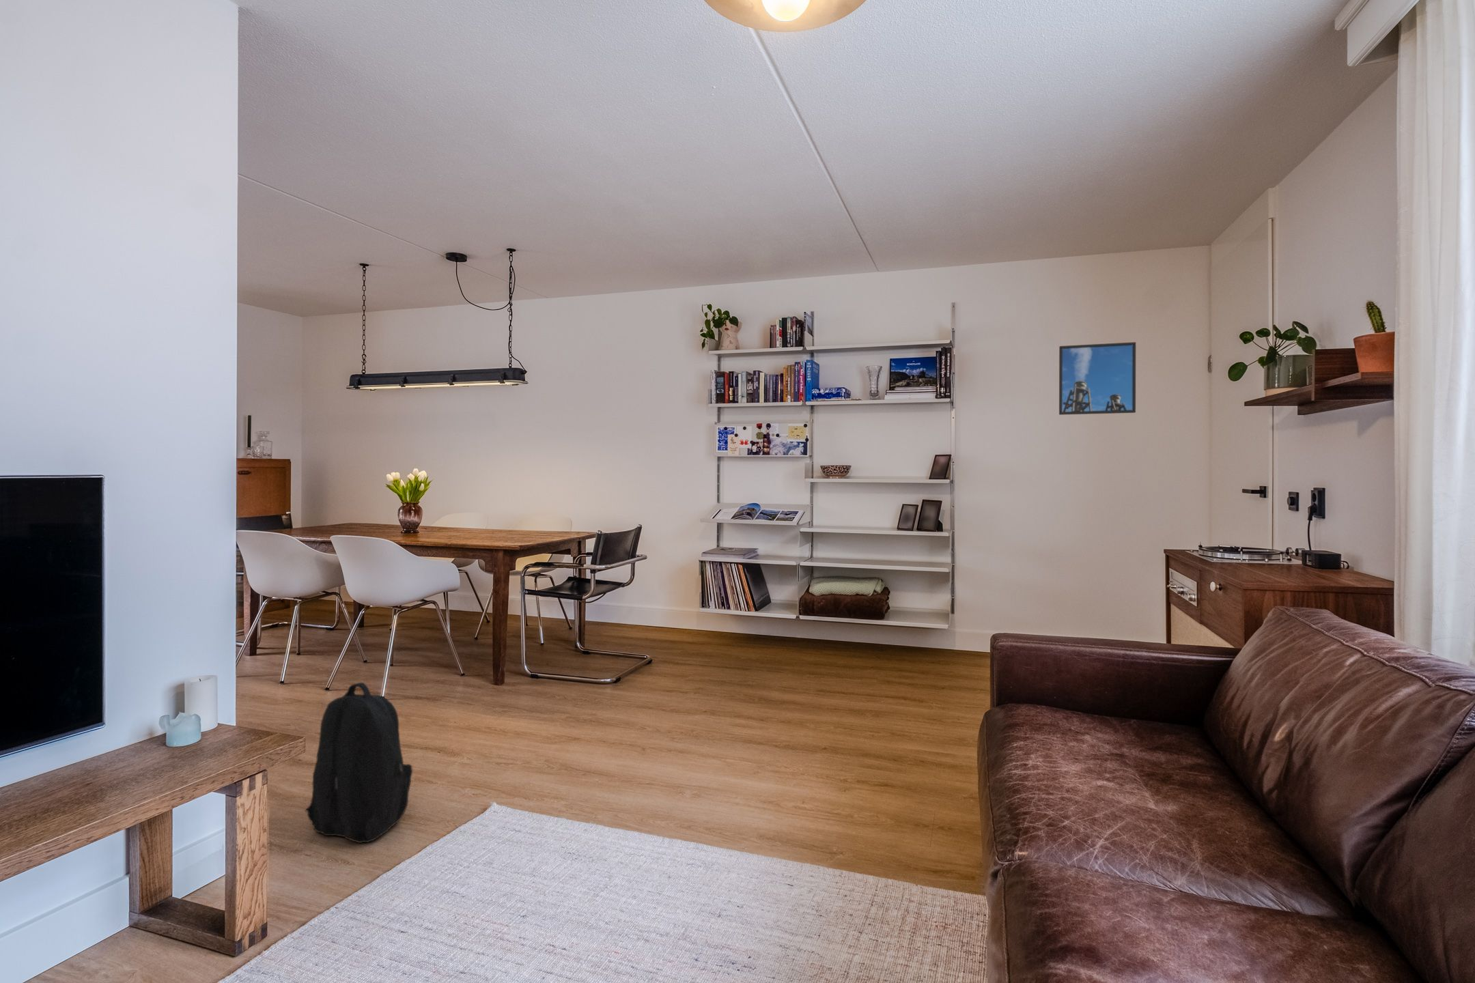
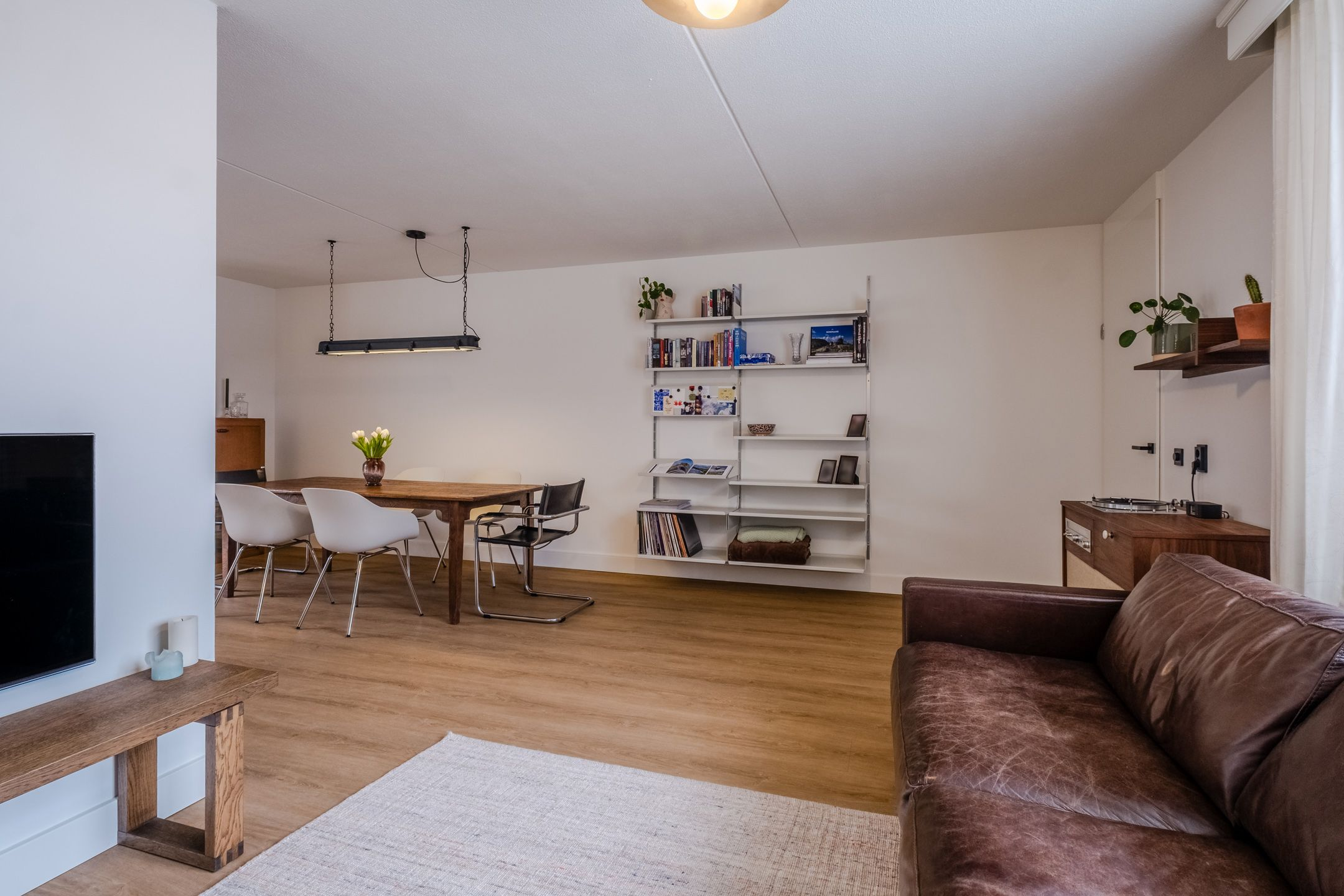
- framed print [1058,341,1136,416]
- backpack [305,682,413,844]
